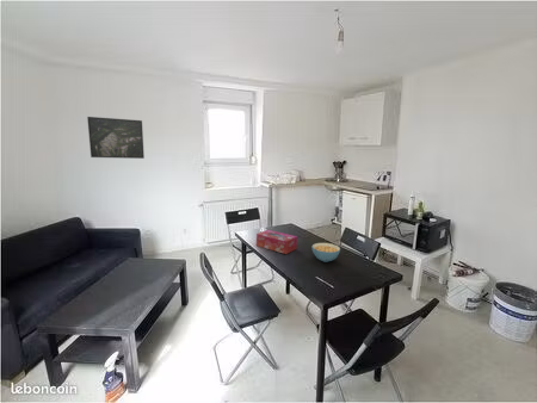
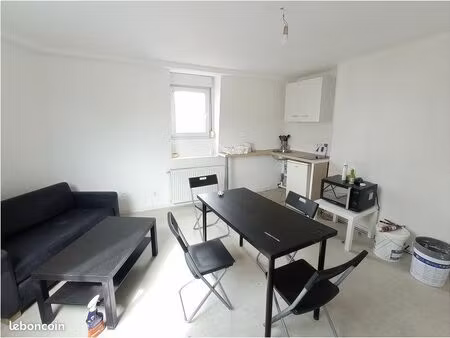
- tissue box [255,229,298,255]
- cereal bowl [310,242,341,264]
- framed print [86,116,146,160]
